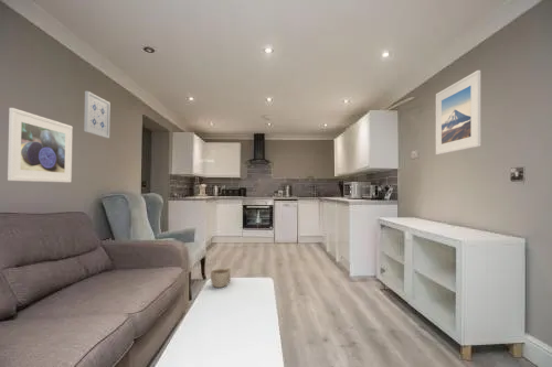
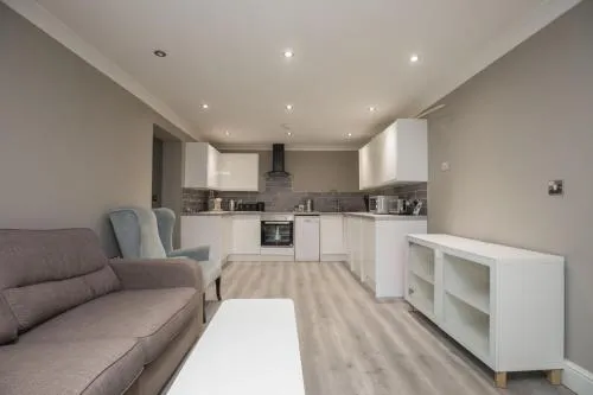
- wall art [83,90,112,139]
- cup [210,267,232,289]
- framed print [7,107,74,183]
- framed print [435,69,481,155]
